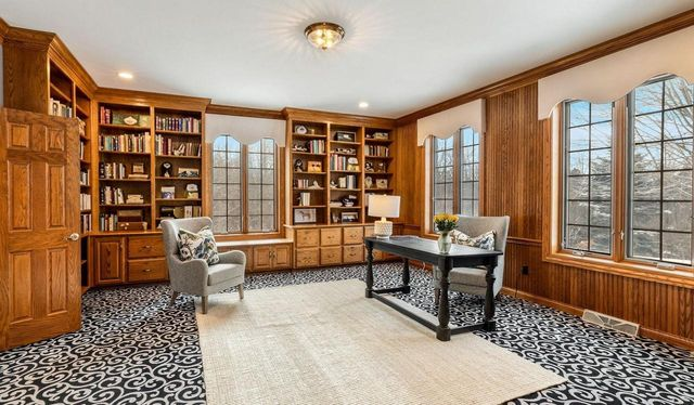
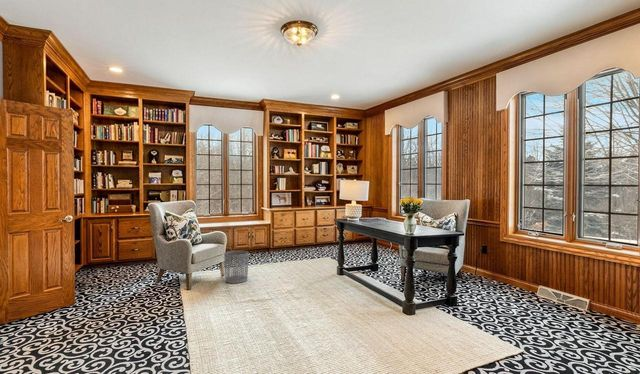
+ waste bin [223,249,250,284]
